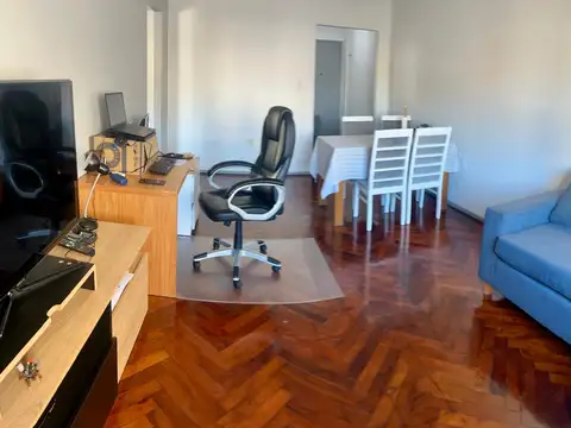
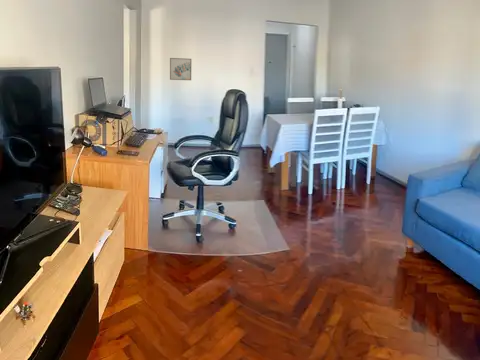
+ wall art [169,57,192,81]
